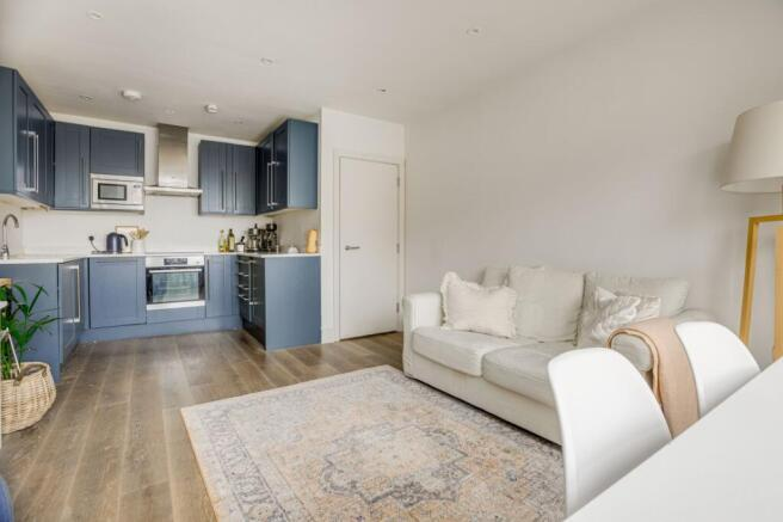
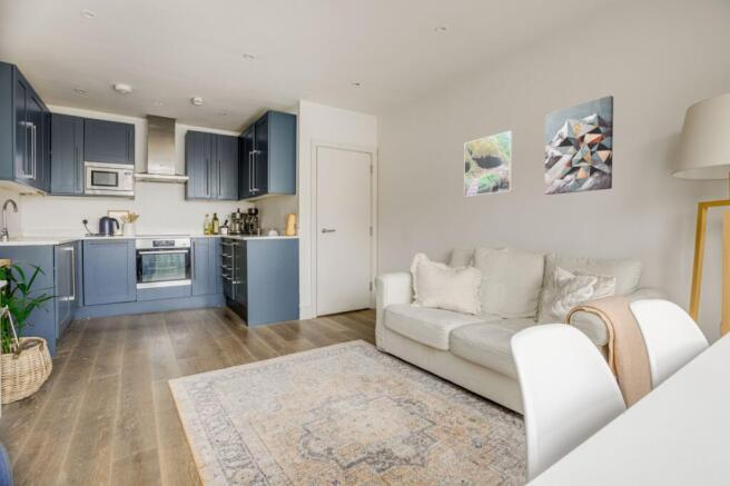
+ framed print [463,130,514,198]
+ wall art [544,95,614,196]
